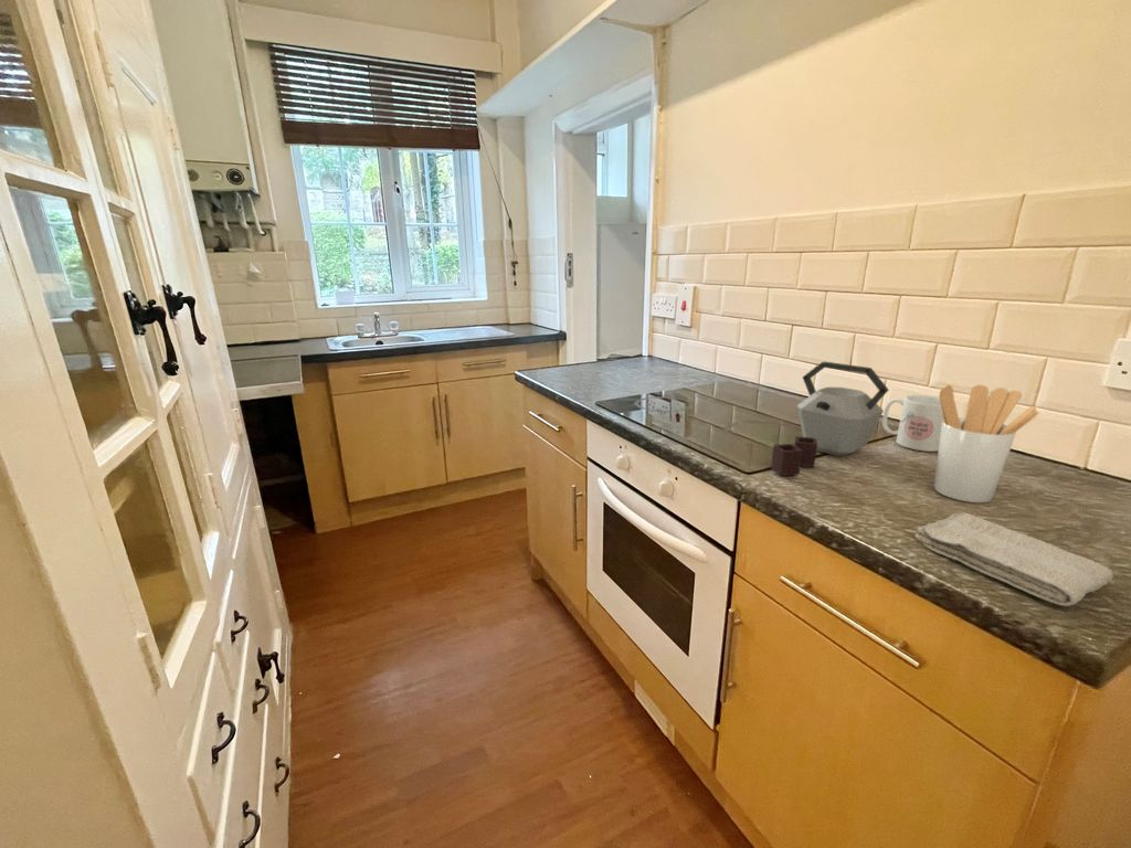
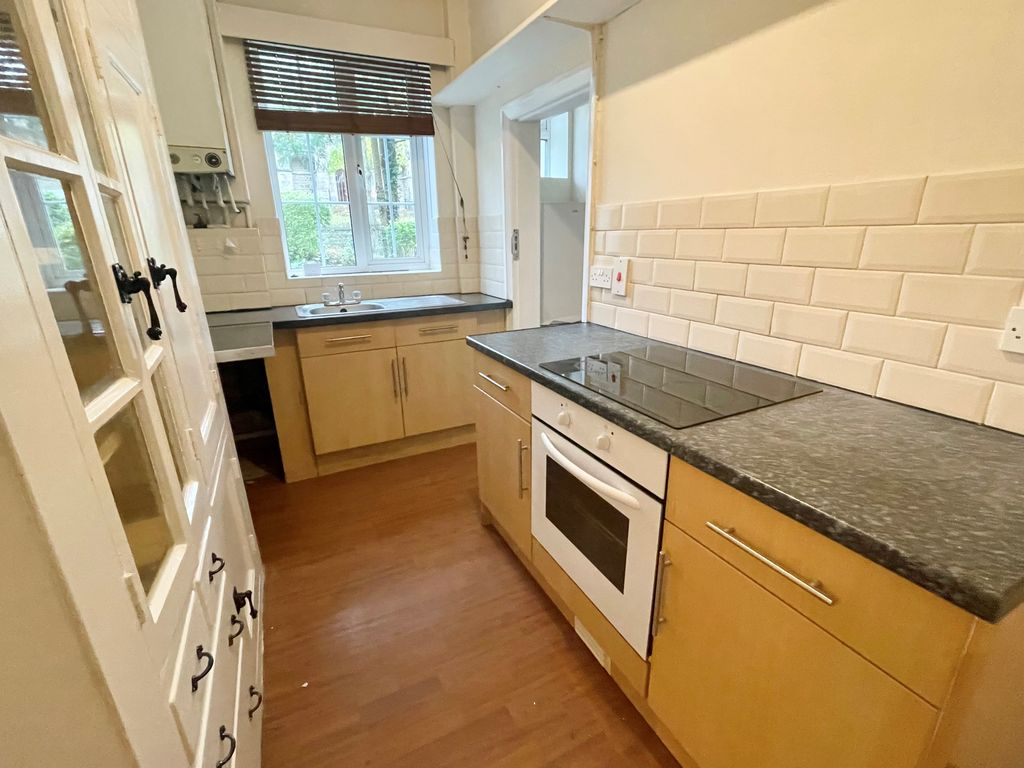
- mug [881,394,943,453]
- utensil holder [932,384,1039,504]
- washcloth [913,512,1114,607]
- kettle [770,361,890,477]
